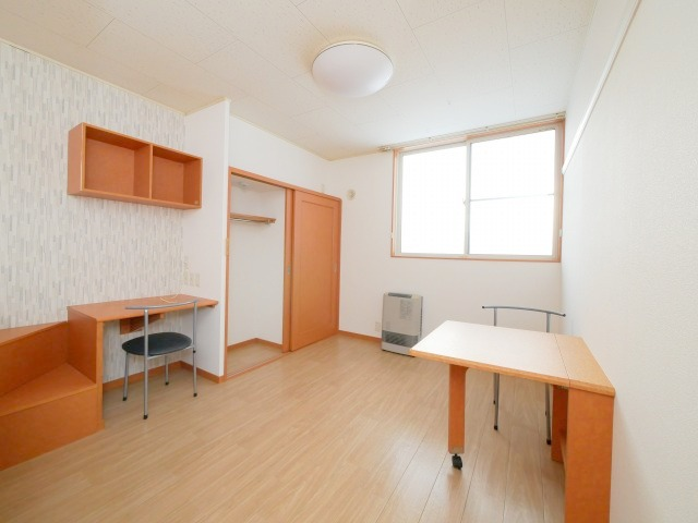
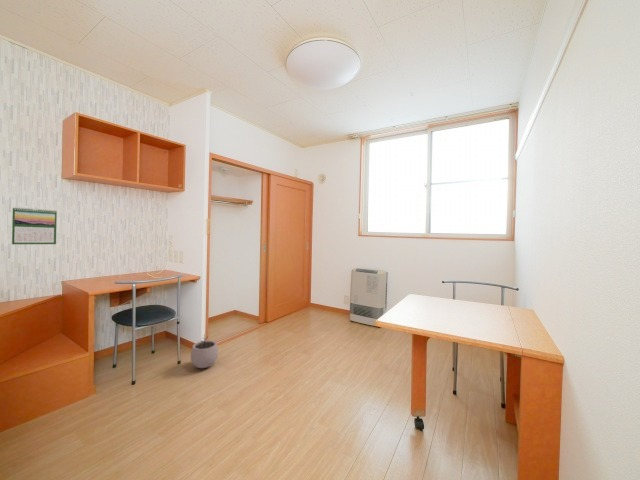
+ calendar [11,206,58,245]
+ plant pot [190,333,219,369]
